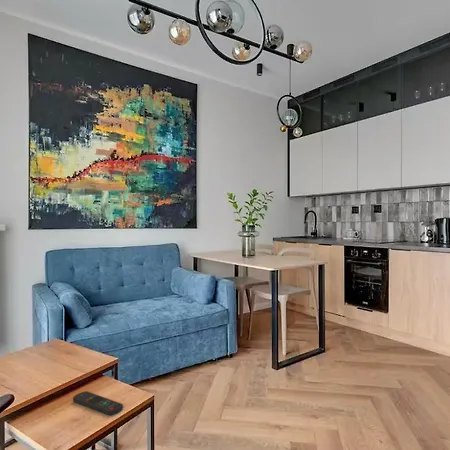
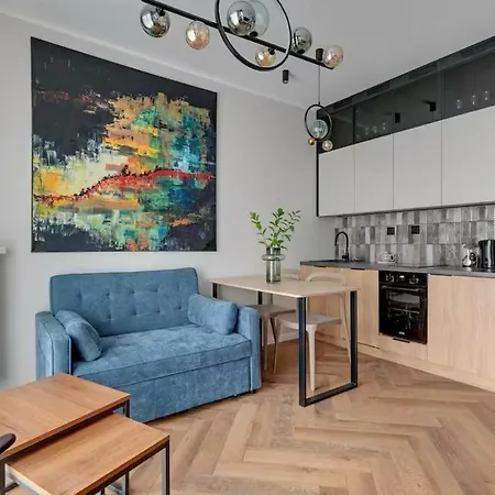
- remote control [72,390,124,416]
